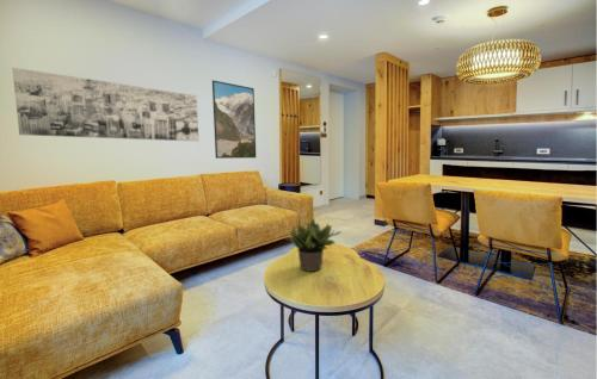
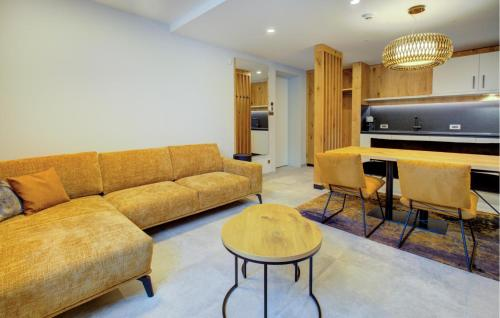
- potted plant [289,216,341,273]
- wall art [12,67,199,142]
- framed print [211,79,257,160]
